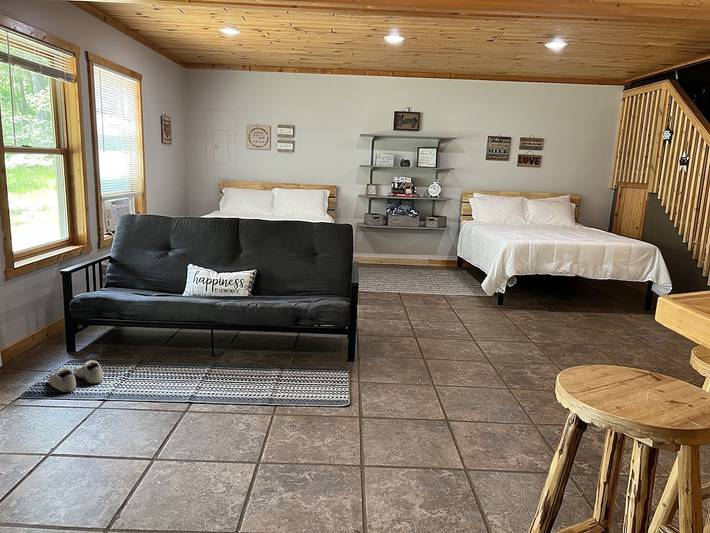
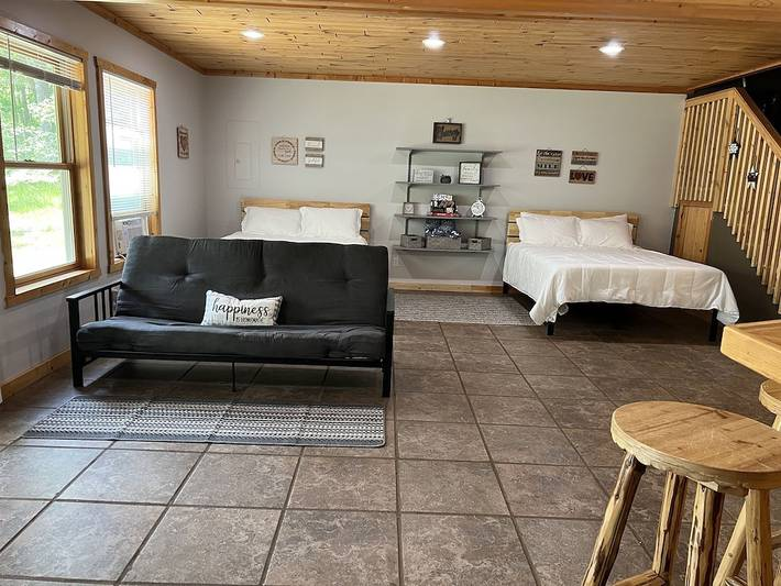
- shoe [48,359,104,393]
